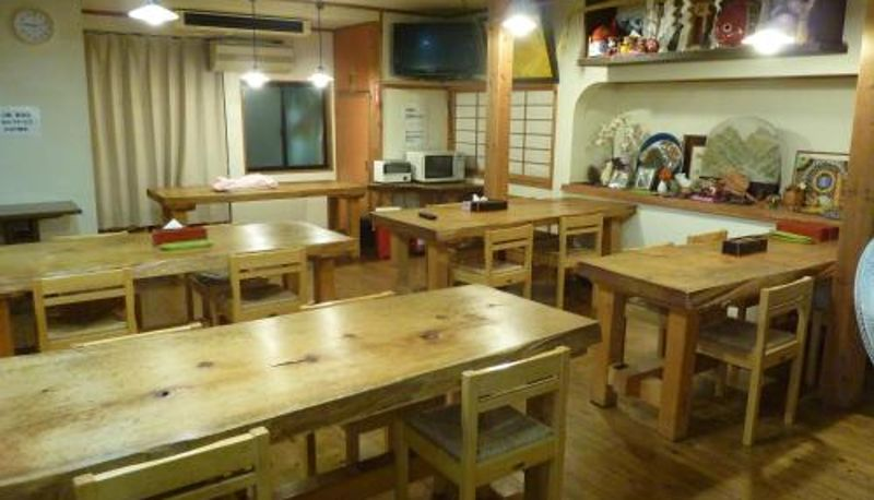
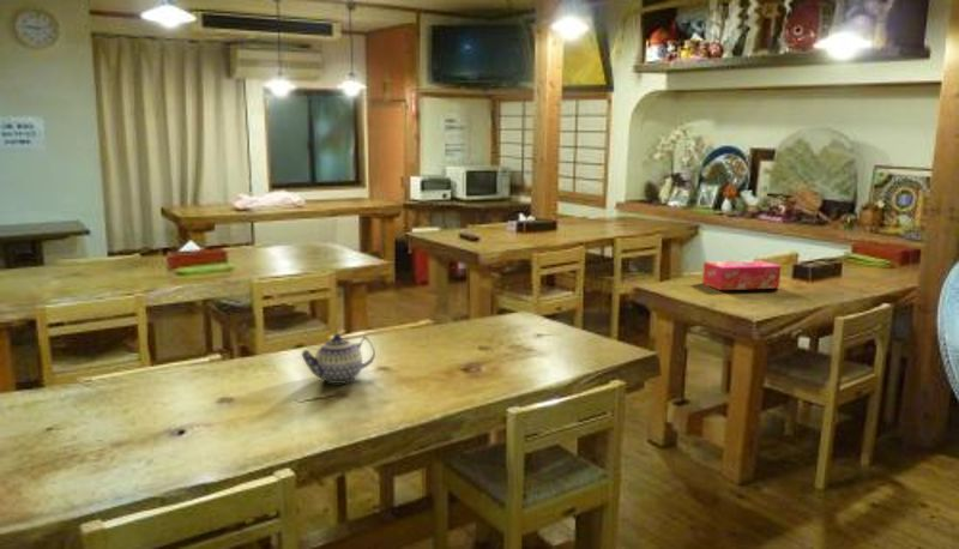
+ teapot [301,332,376,385]
+ tissue box [701,259,782,291]
